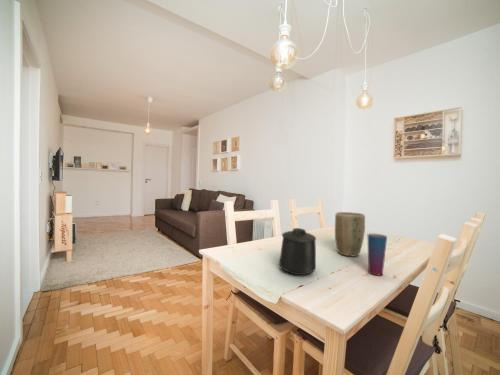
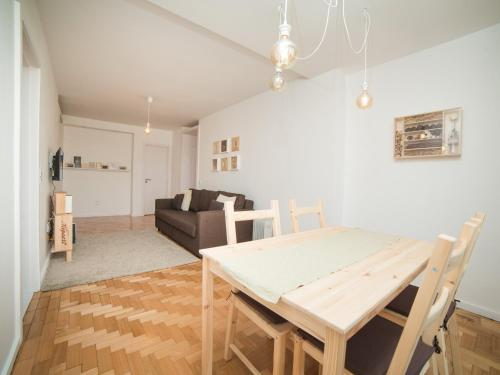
- mug [278,227,317,276]
- cup [367,233,388,277]
- plant pot [334,211,366,257]
